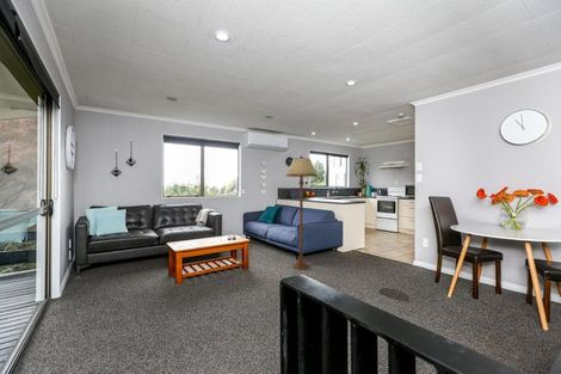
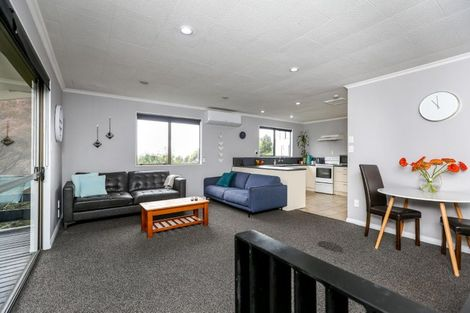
- floor lamp [285,155,319,270]
